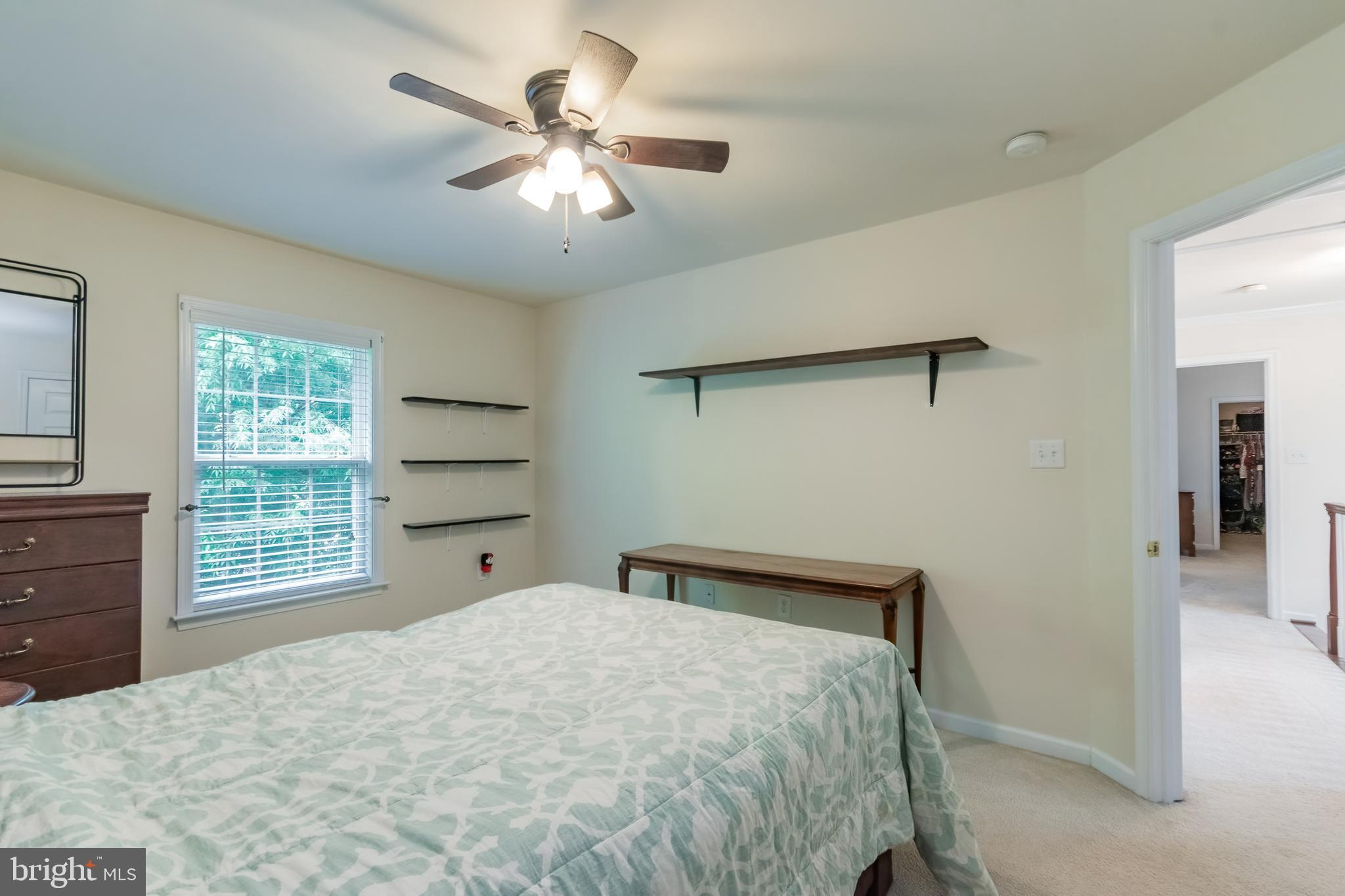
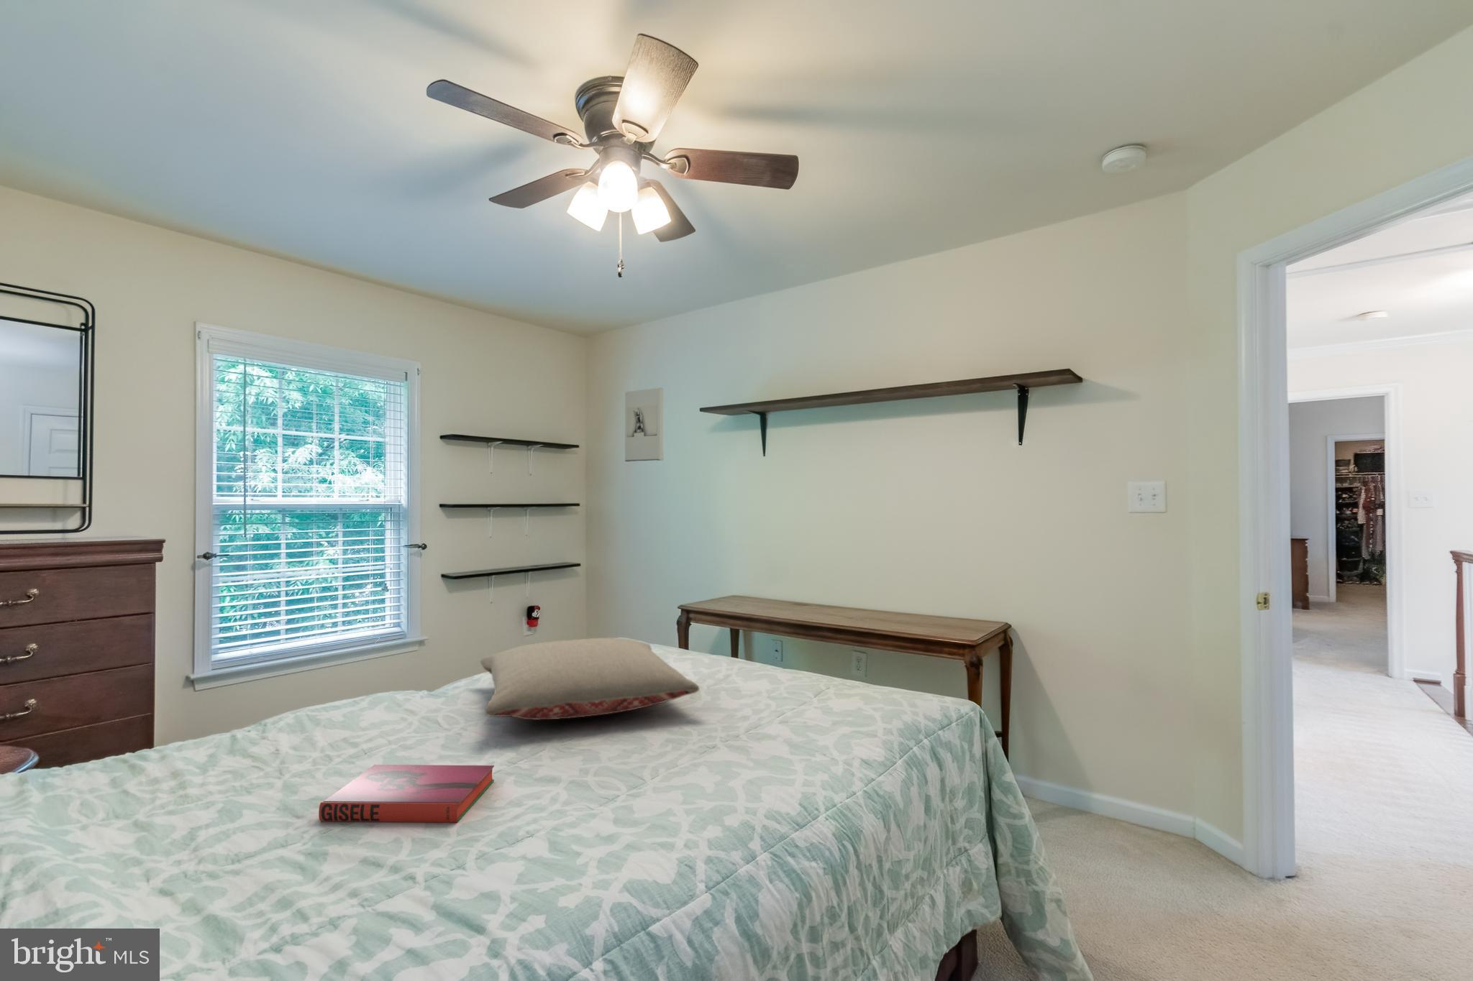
+ hardback book [318,764,495,823]
+ wall sculpture [624,386,665,462]
+ pillow [480,637,701,720]
